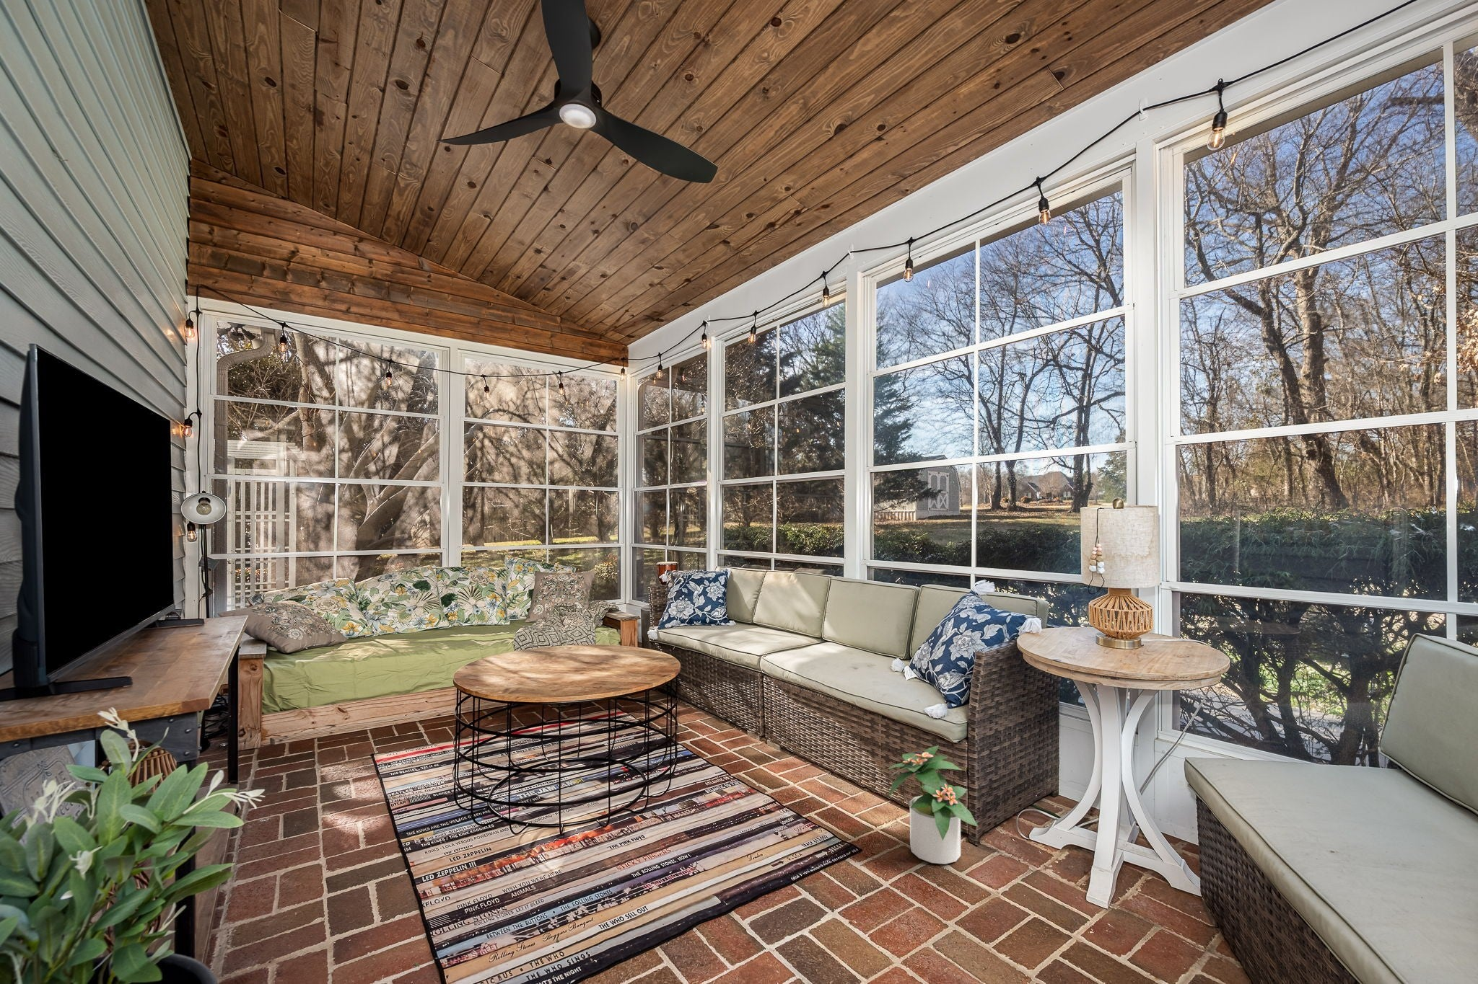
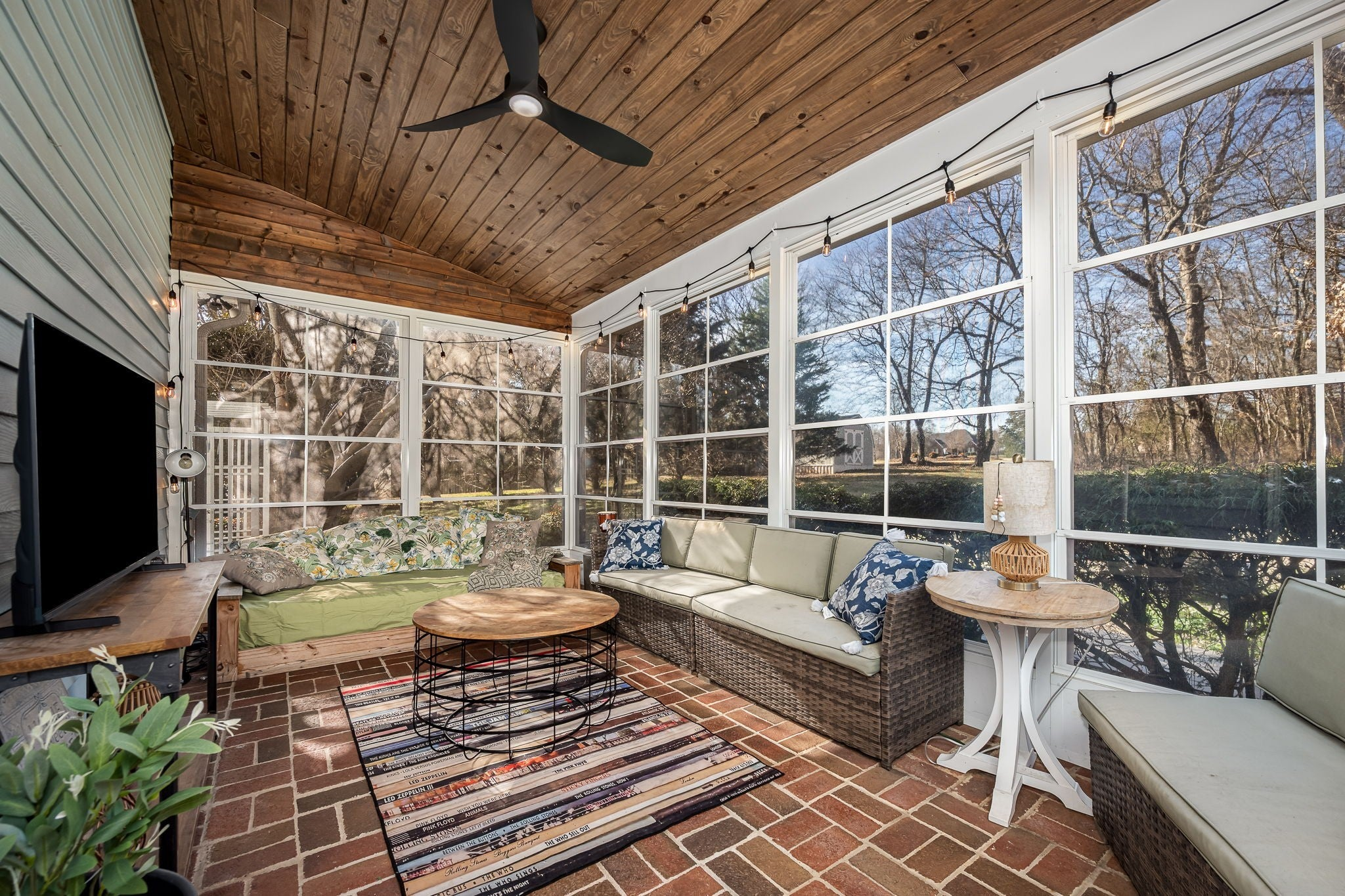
- potted plant [886,745,979,865]
